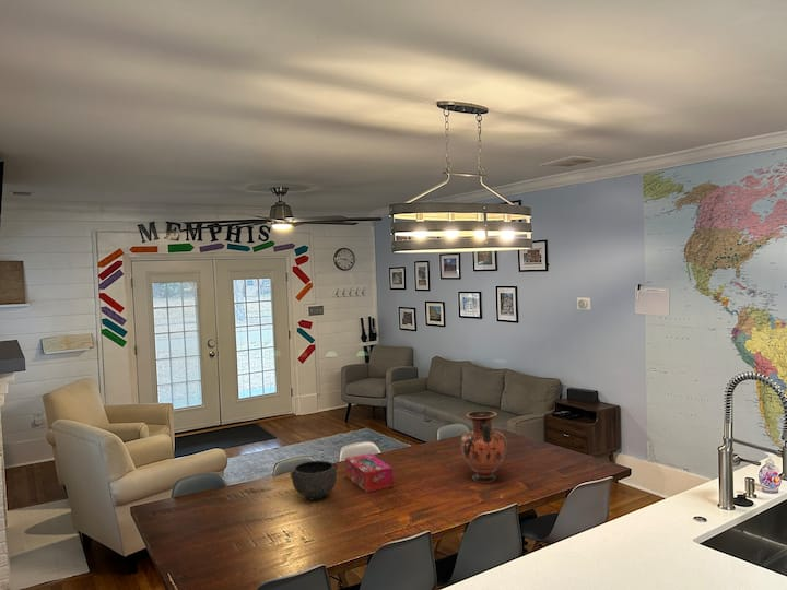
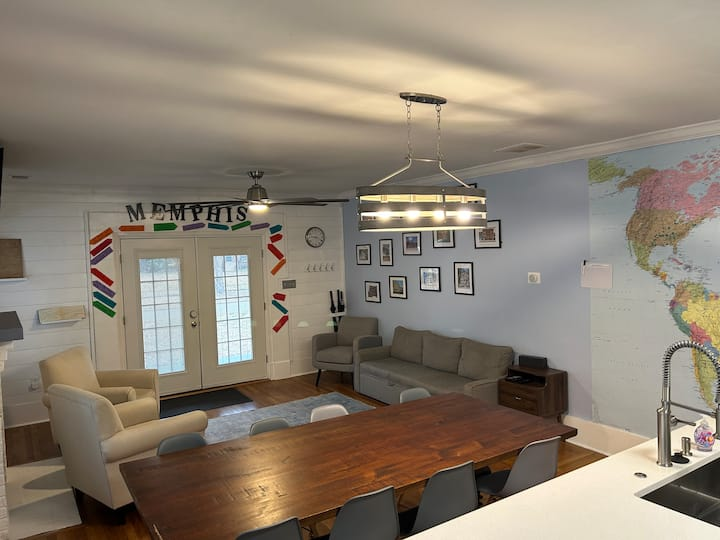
- bowl [290,460,338,502]
- vase [459,410,508,484]
- tissue box [344,452,393,493]
